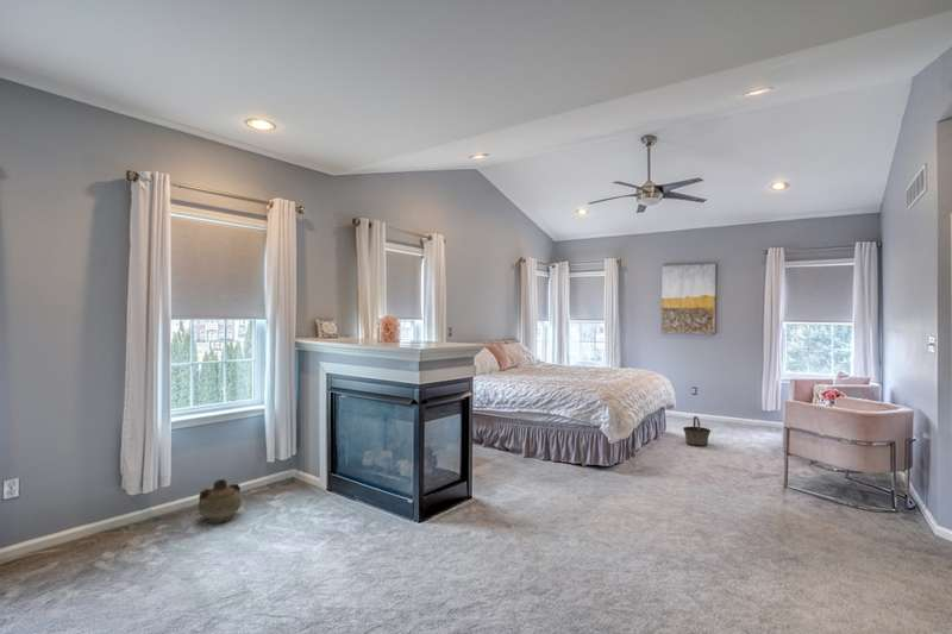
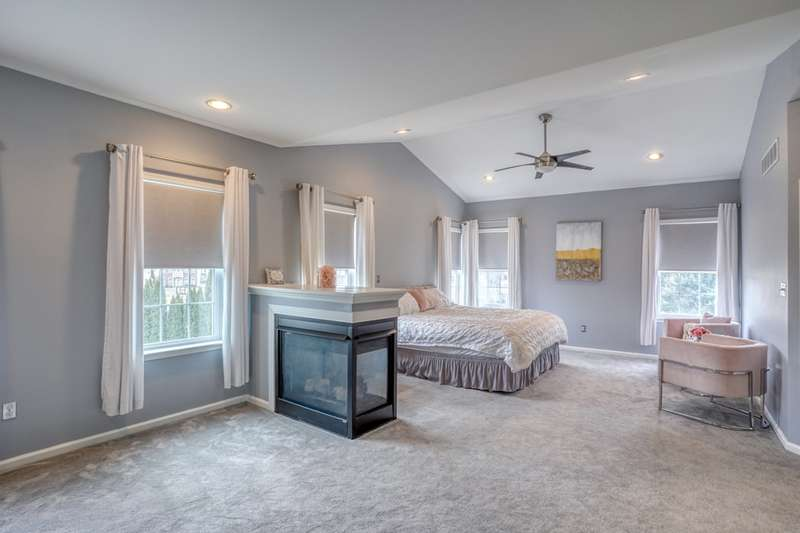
- ceramic jug [198,478,243,525]
- basket [682,415,712,447]
